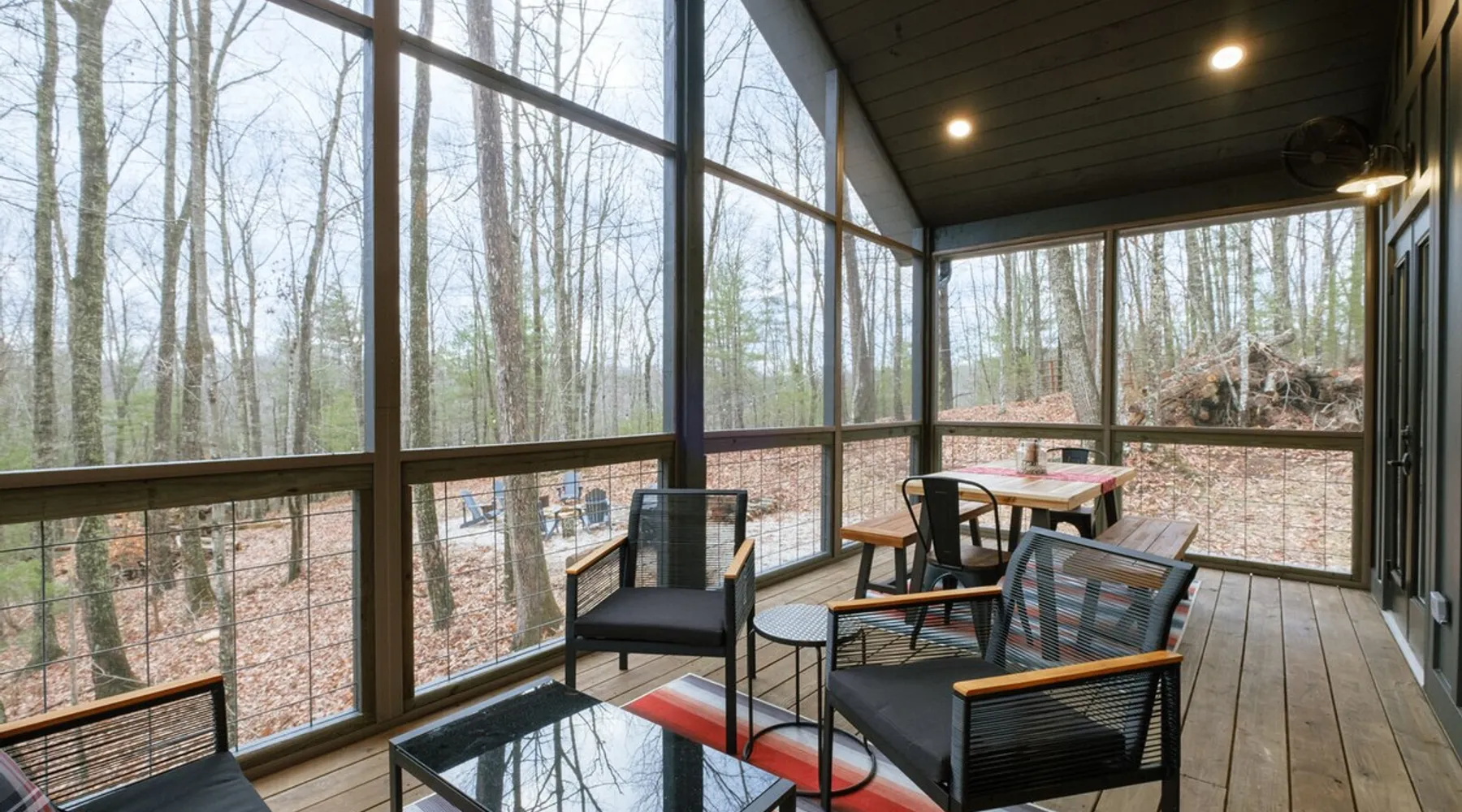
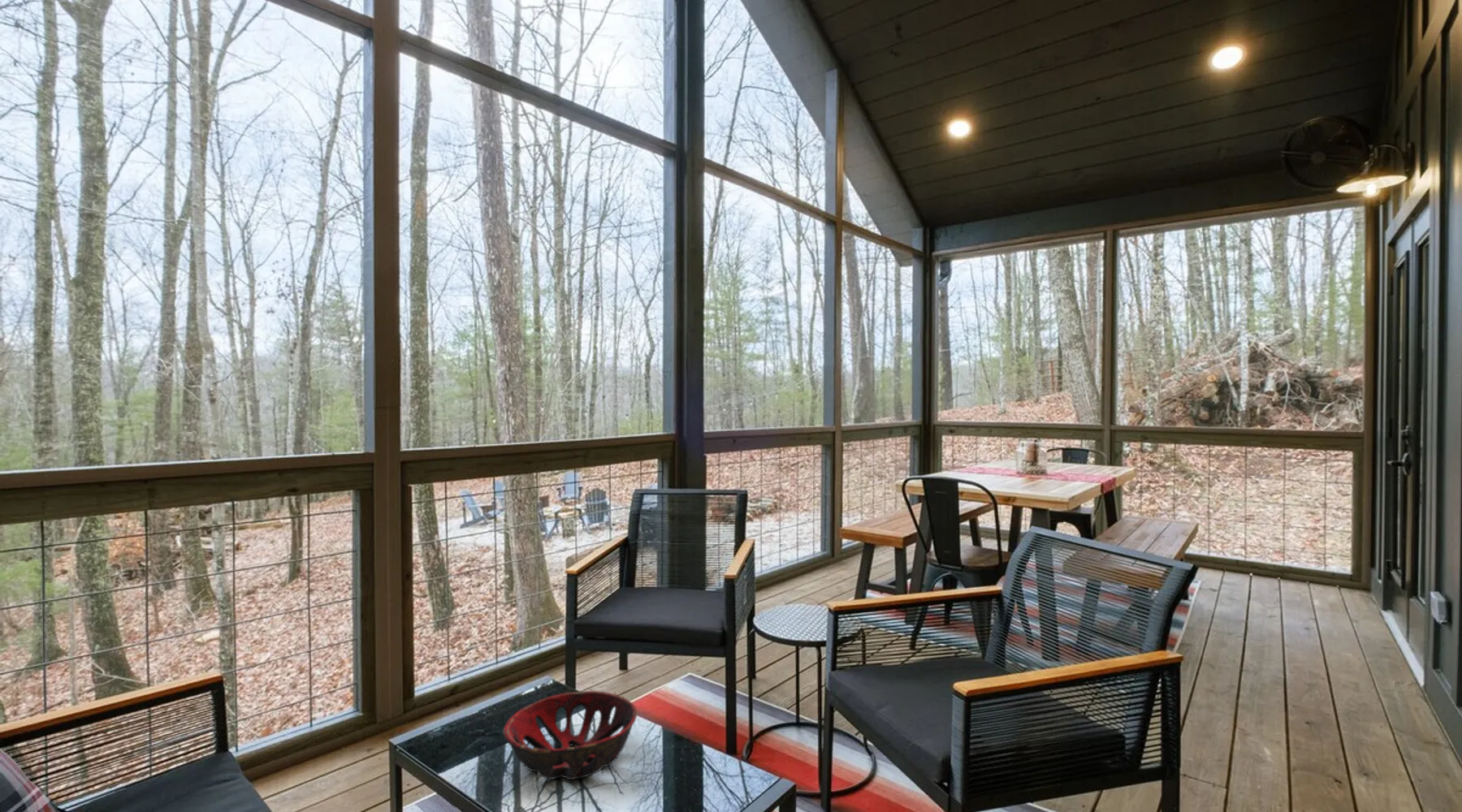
+ decorative bowl [502,690,638,780]
